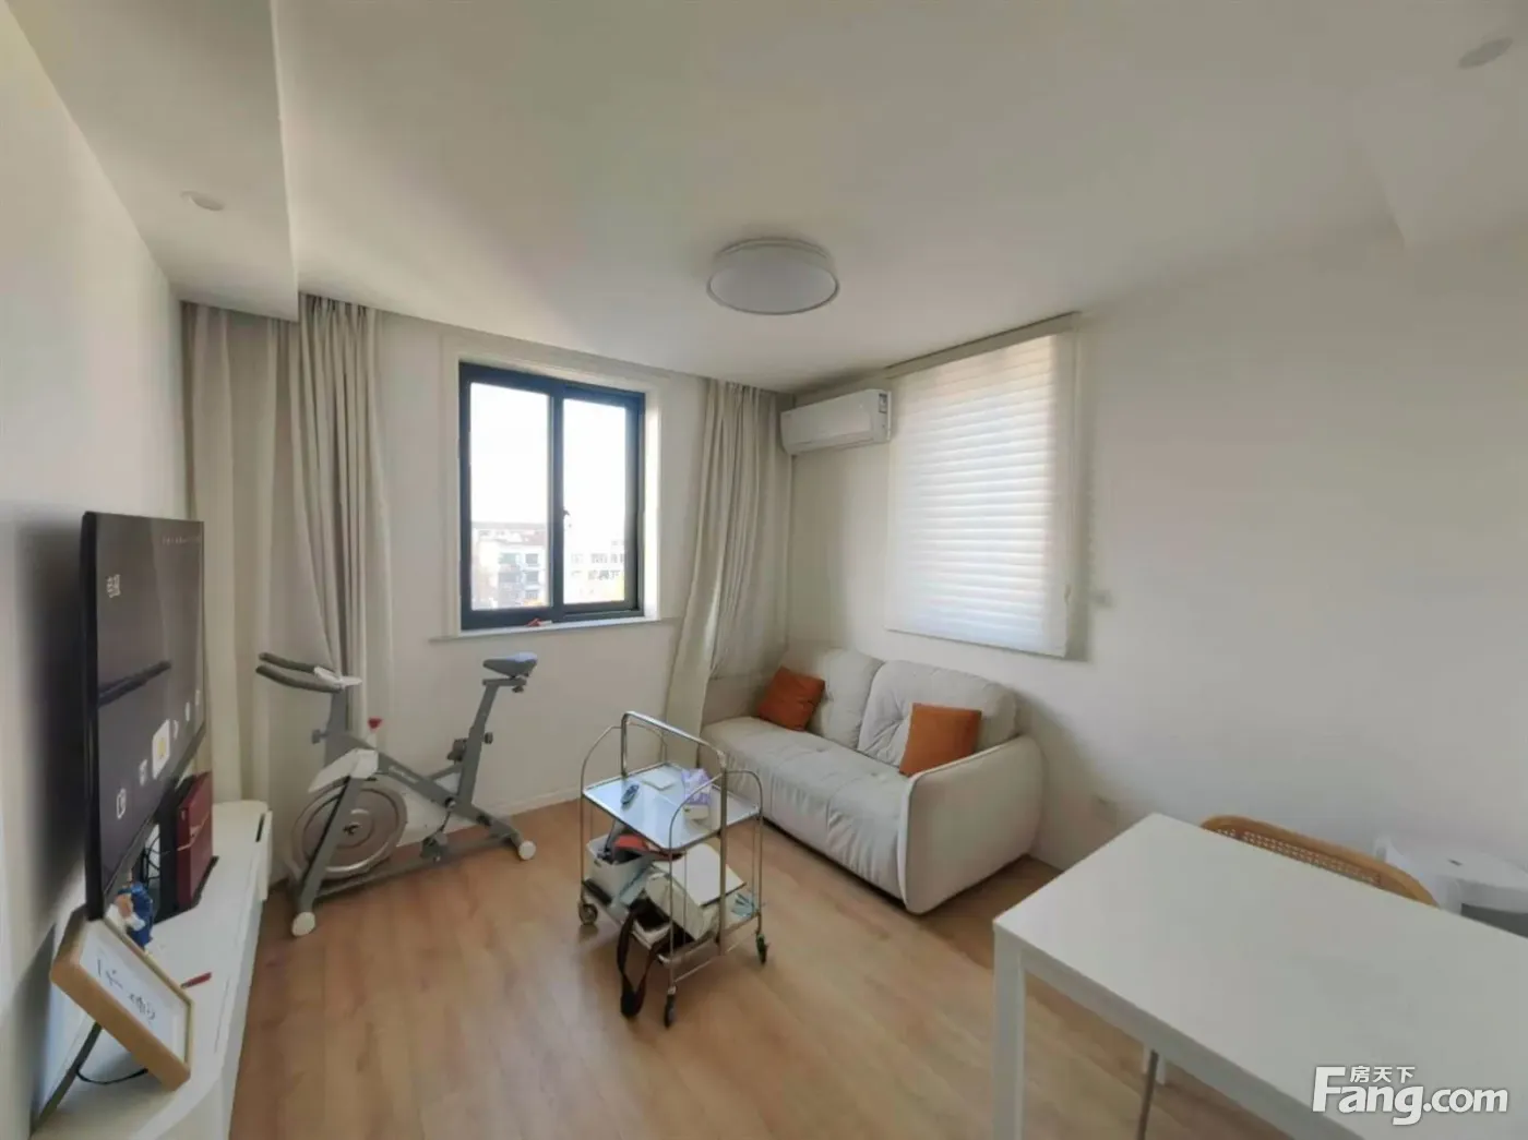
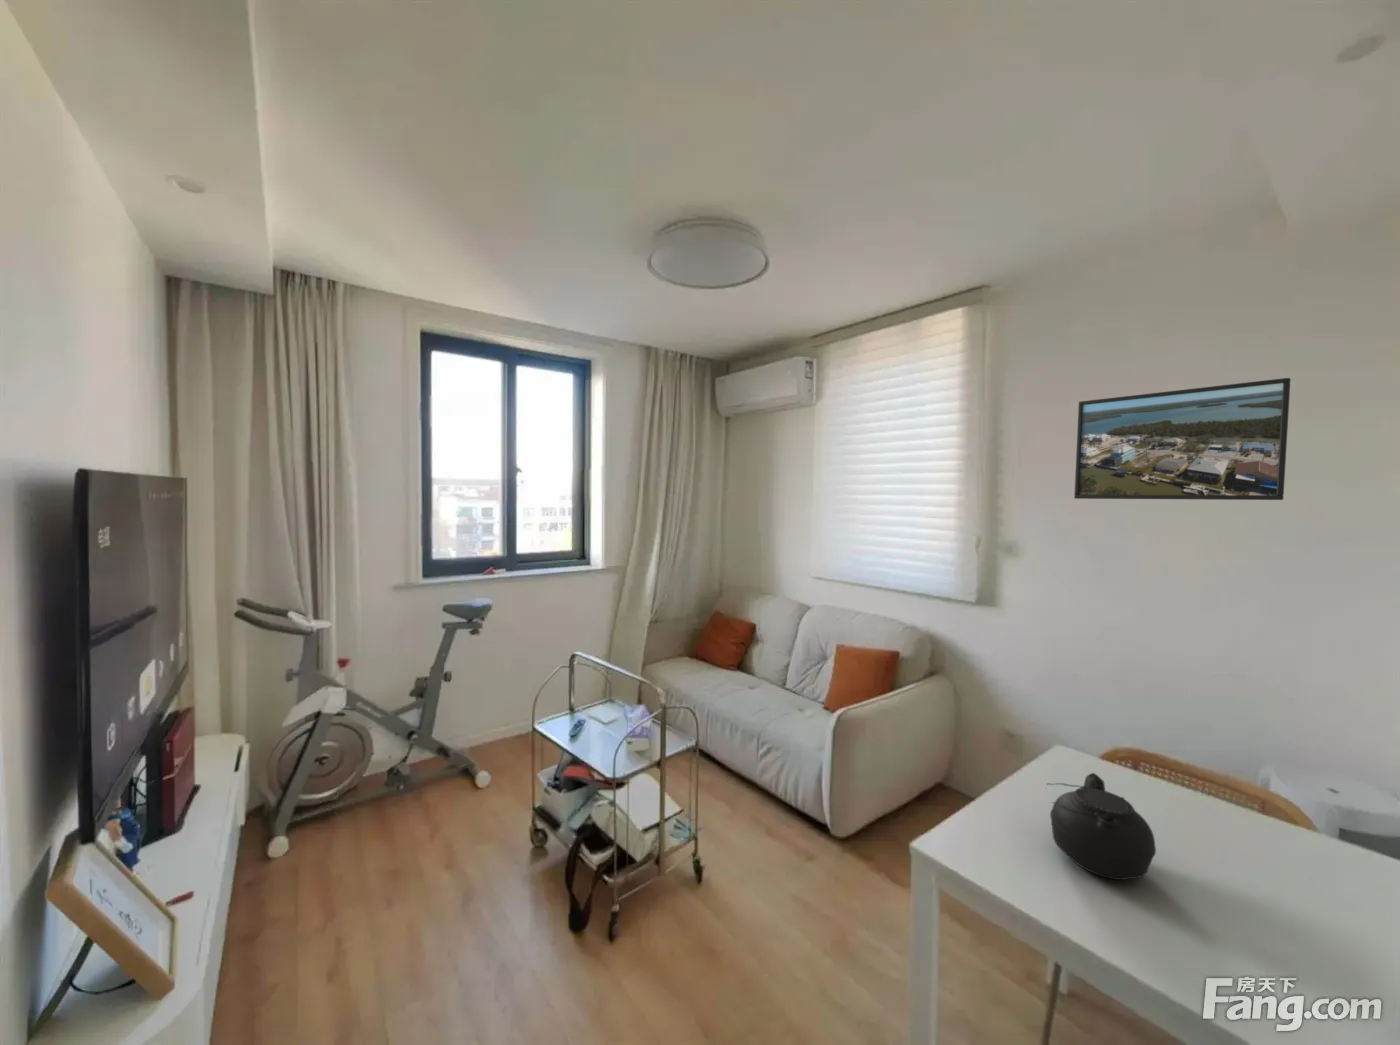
+ teapot [1045,772,1158,881]
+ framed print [1073,377,1292,501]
